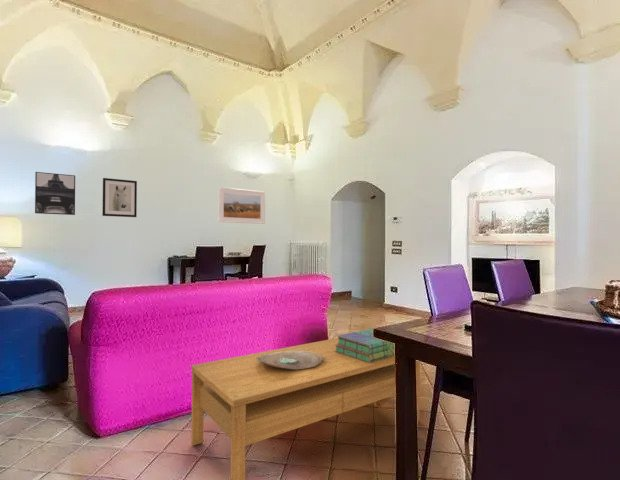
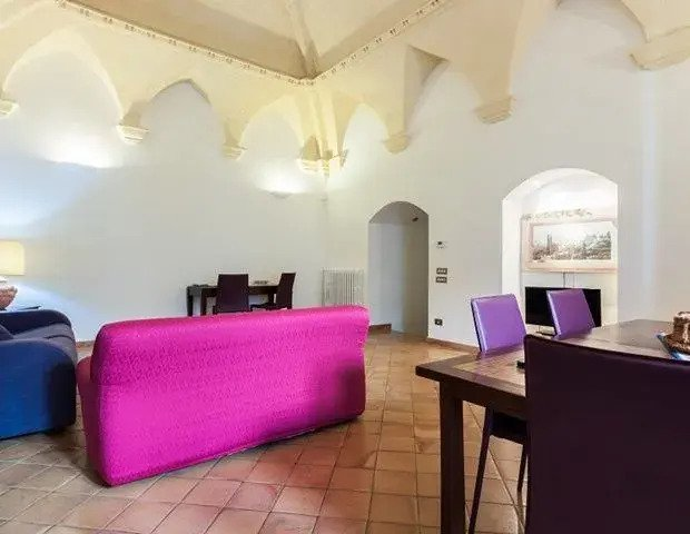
- wall art [34,171,76,216]
- decorative bowl [256,351,325,369]
- stack of books [335,327,395,363]
- wall art [101,177,138,218]
- coffee table [190,337,421,480]
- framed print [217,186,266,225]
